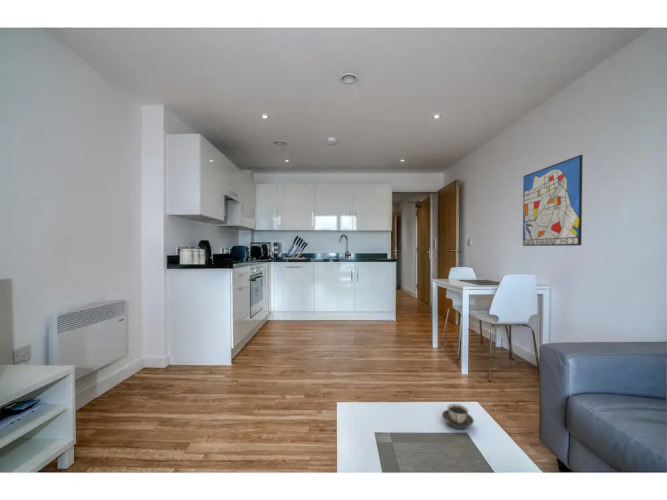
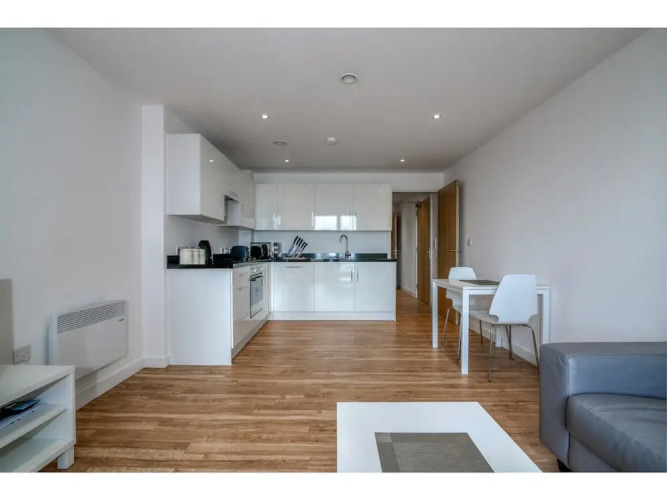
- wall art [522,154,584,247]
- cup [441,403,475,430]
